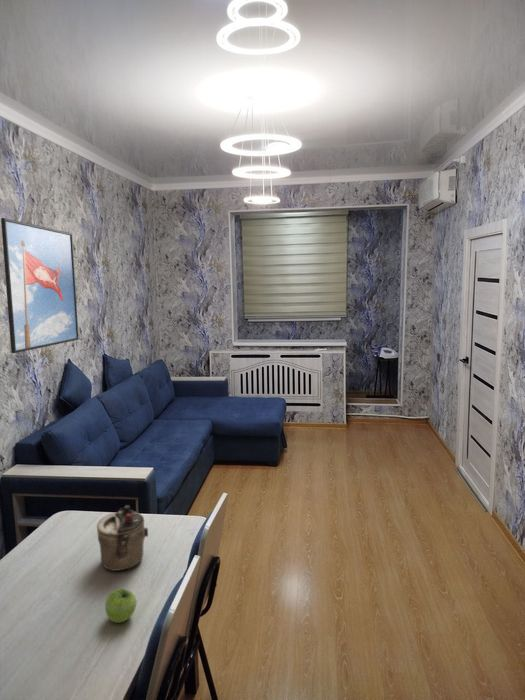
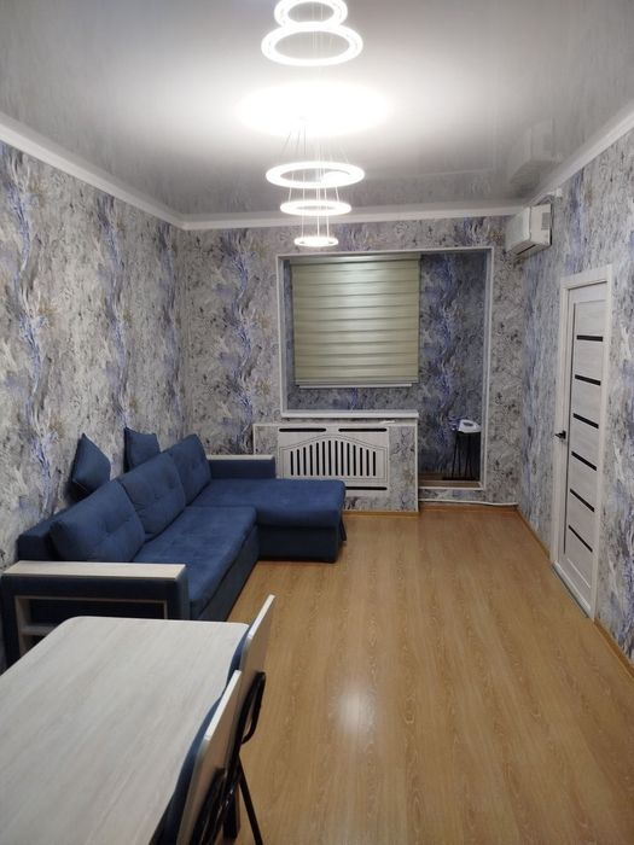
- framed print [0,217,80,354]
- teapot [96,504,149,572]
- fruit [104,588,137,624]
